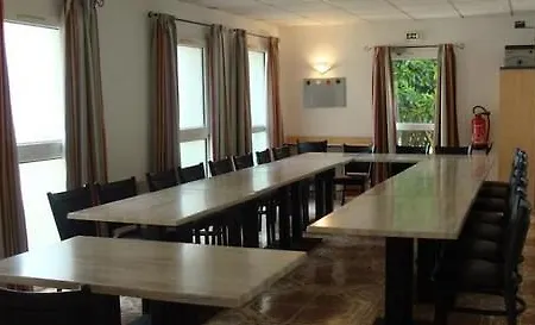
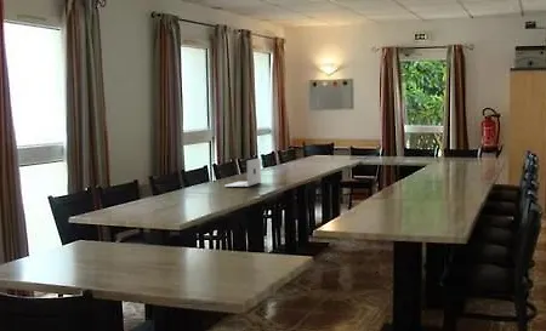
+ laptop [223,158,262,188]
